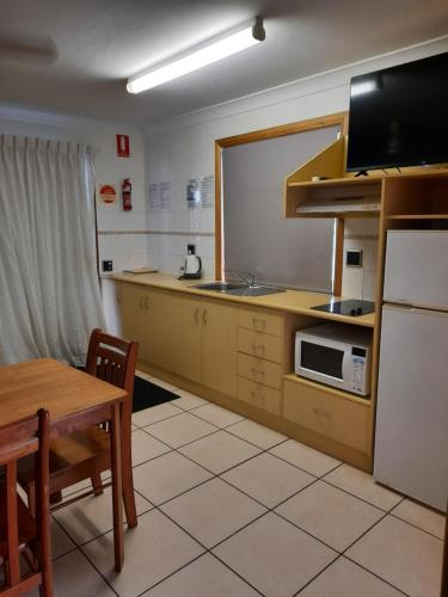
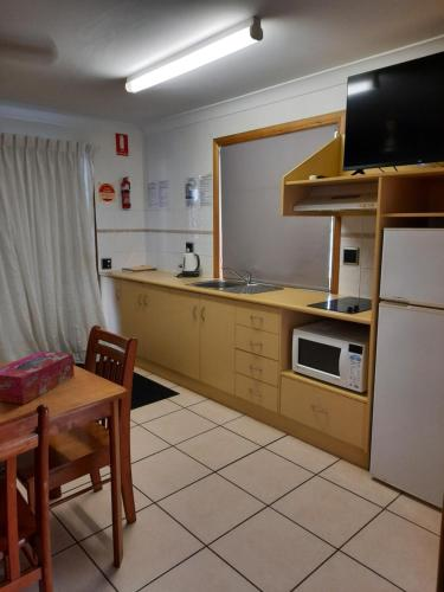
+ tissue box [0,349,76,405]
